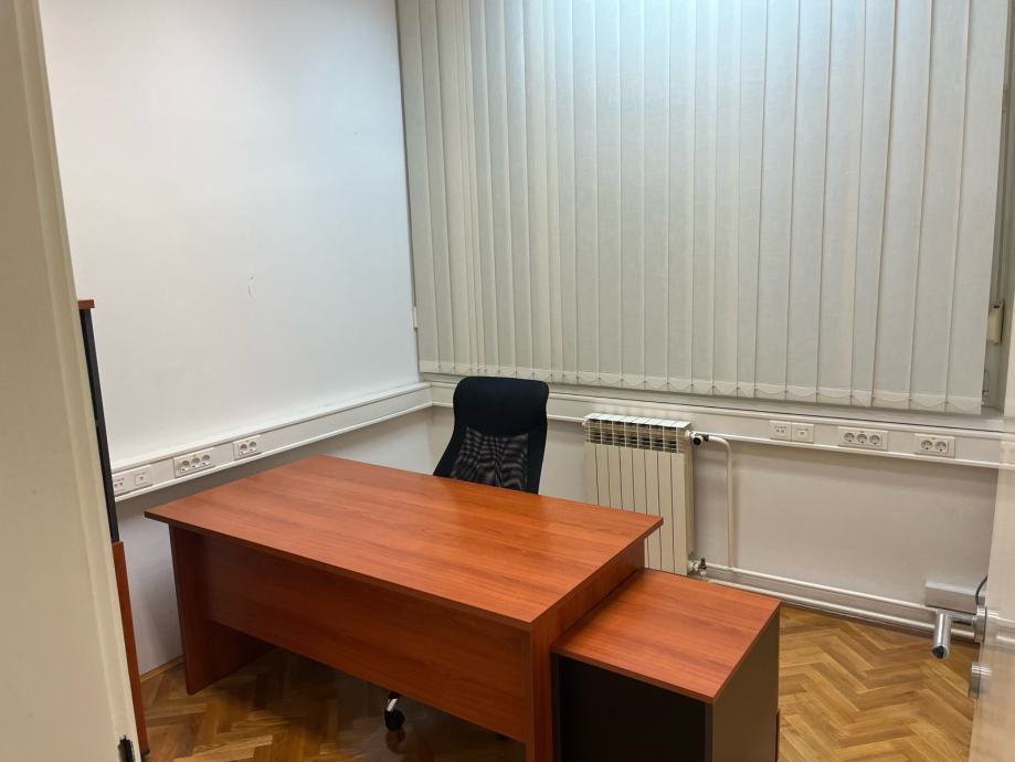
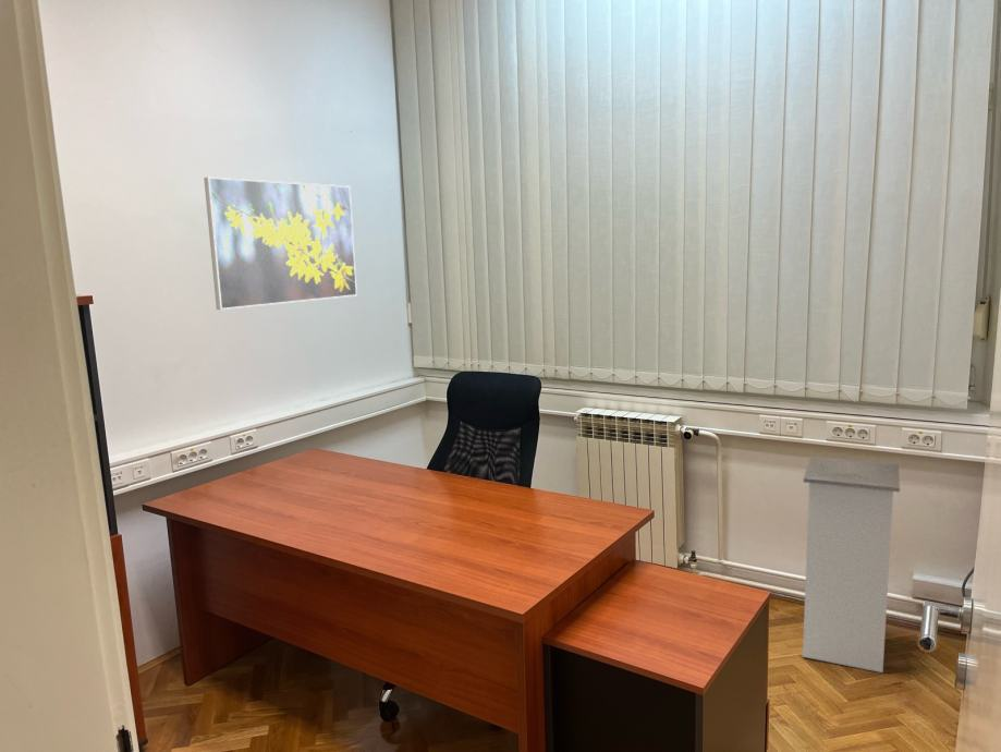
+ trash can [802,456,901,674]
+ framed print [203,177,358,311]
